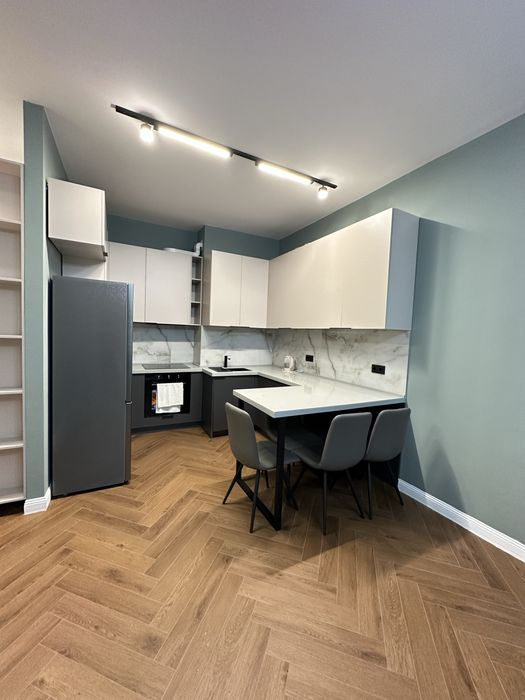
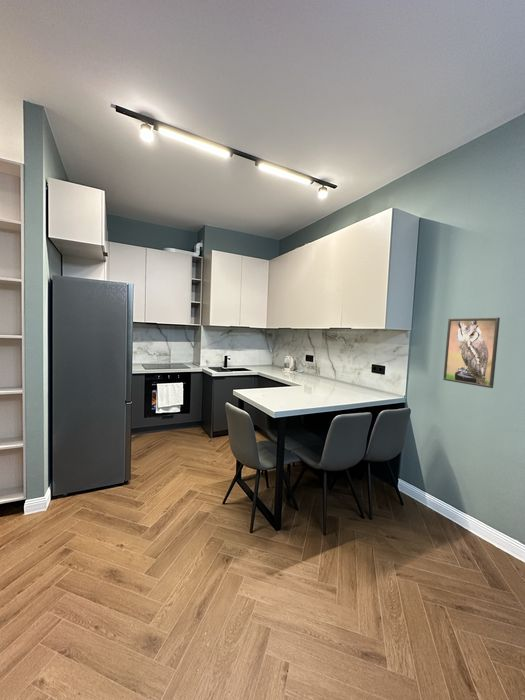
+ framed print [442,317,501,389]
